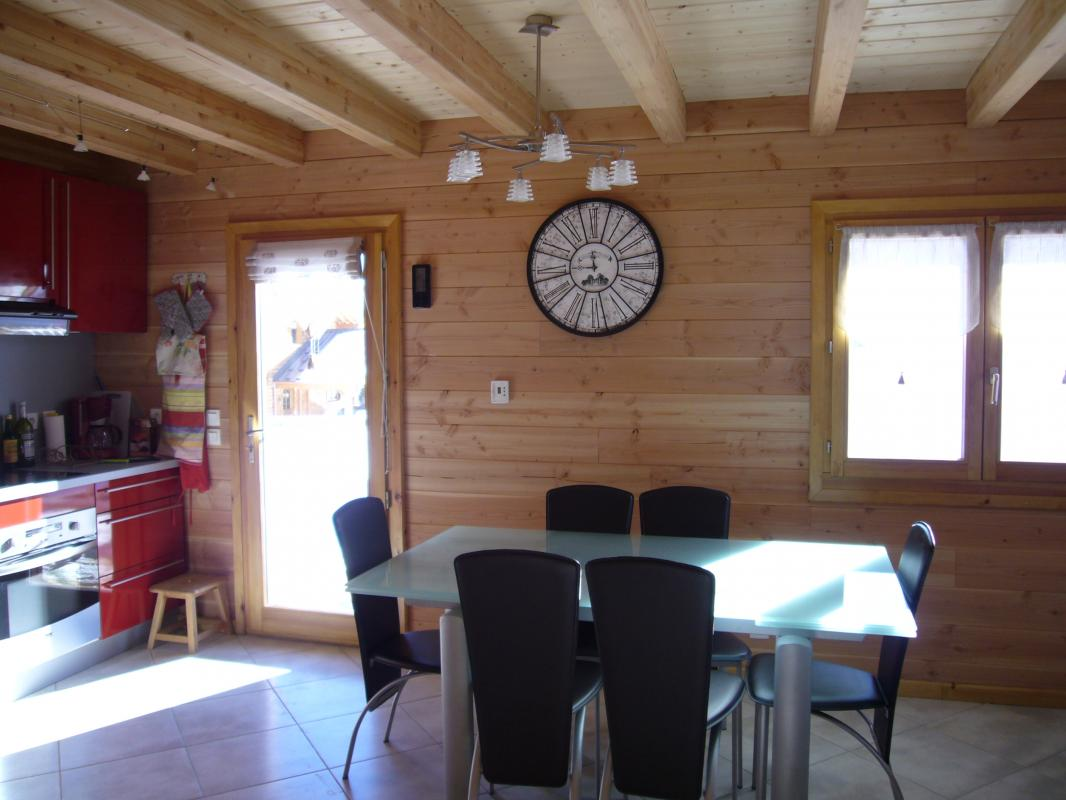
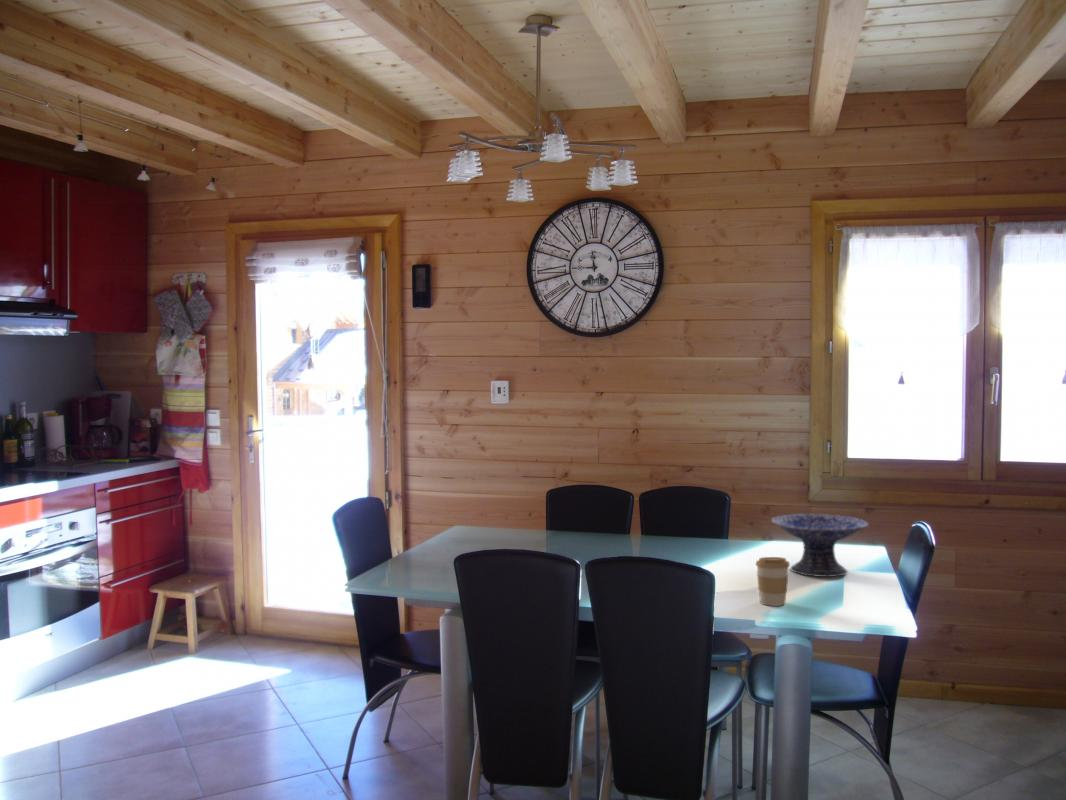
+ decorative bowl [770,513,870,578]
+ coffee cup [755,556,791,607]
